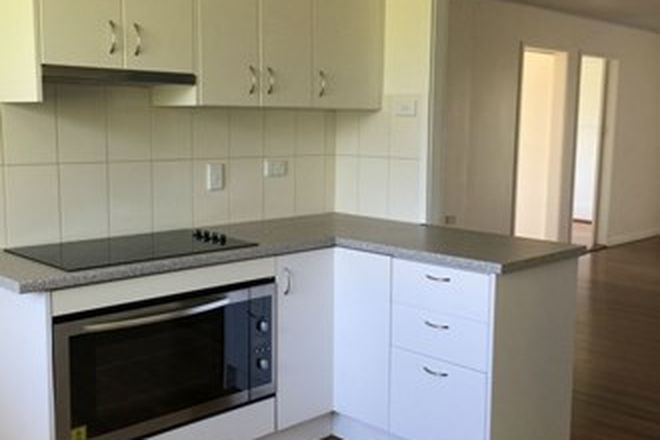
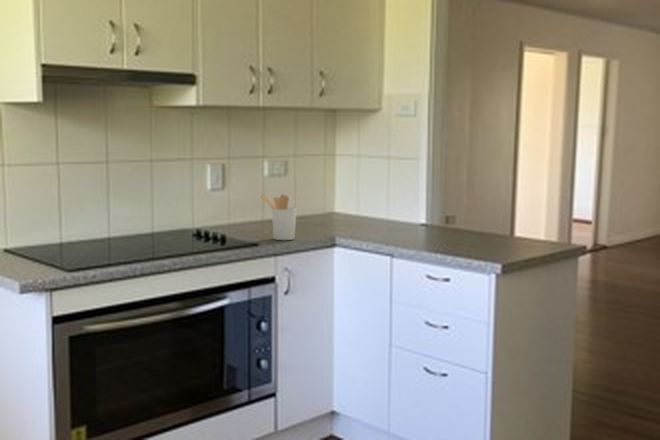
+ utensil holder [259,193,298,241]
